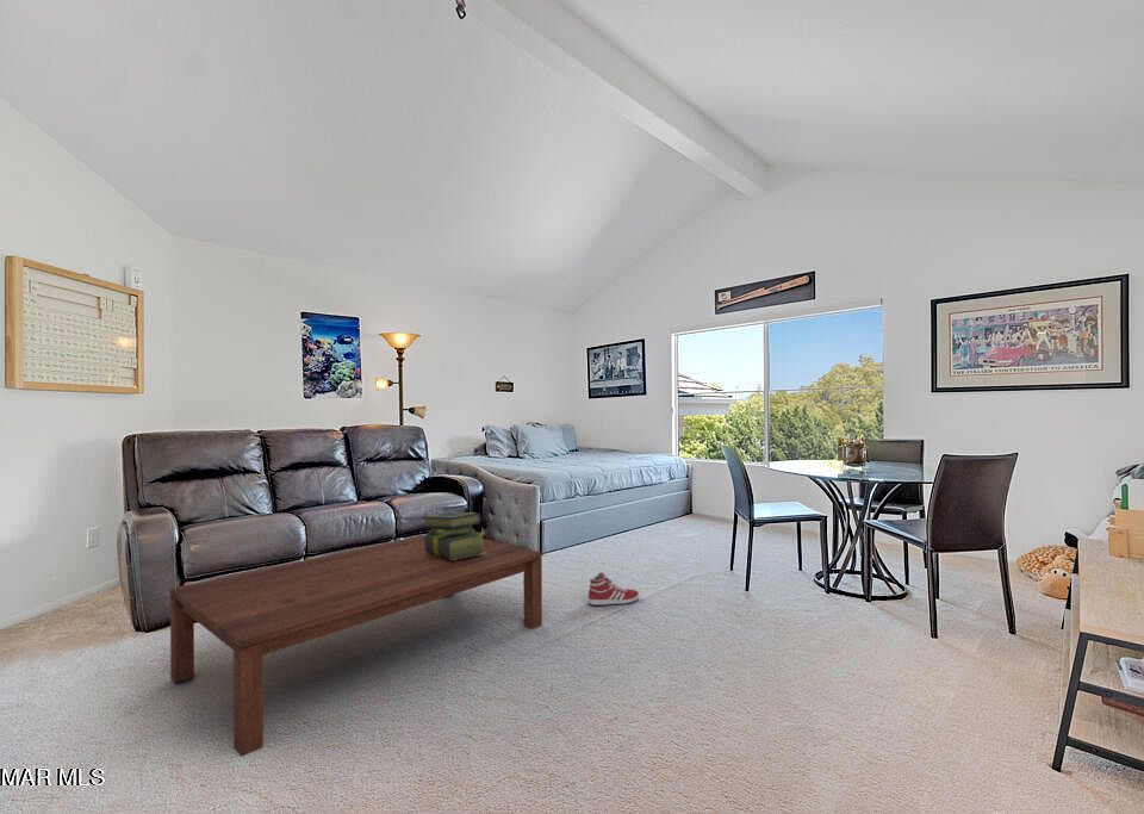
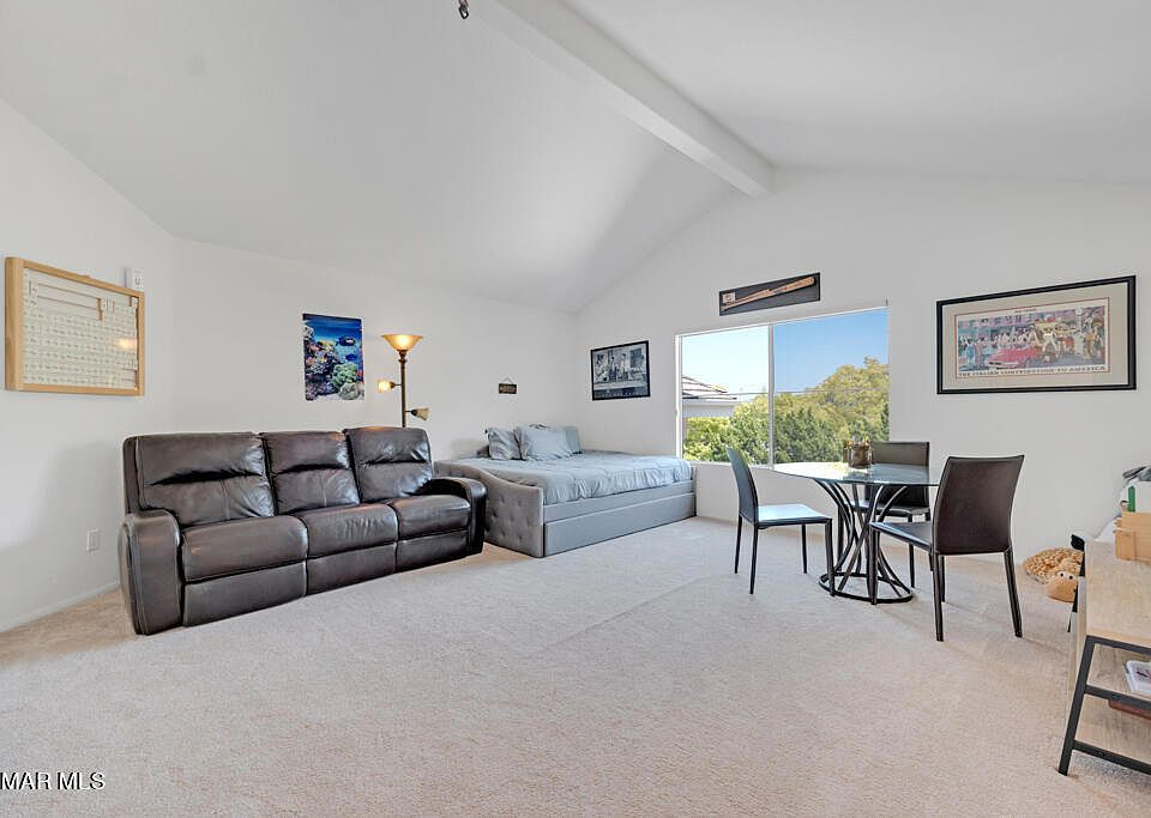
- sneaker [587,571,640,607]
- coffee table [168,534,543,757]
- stack of books [421,511,486,560]
